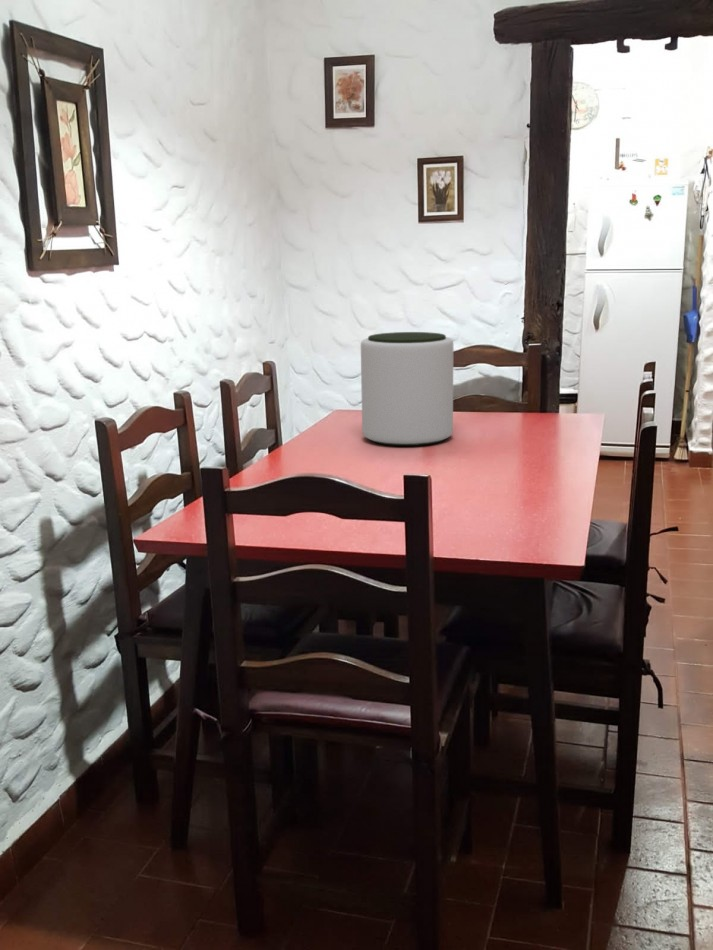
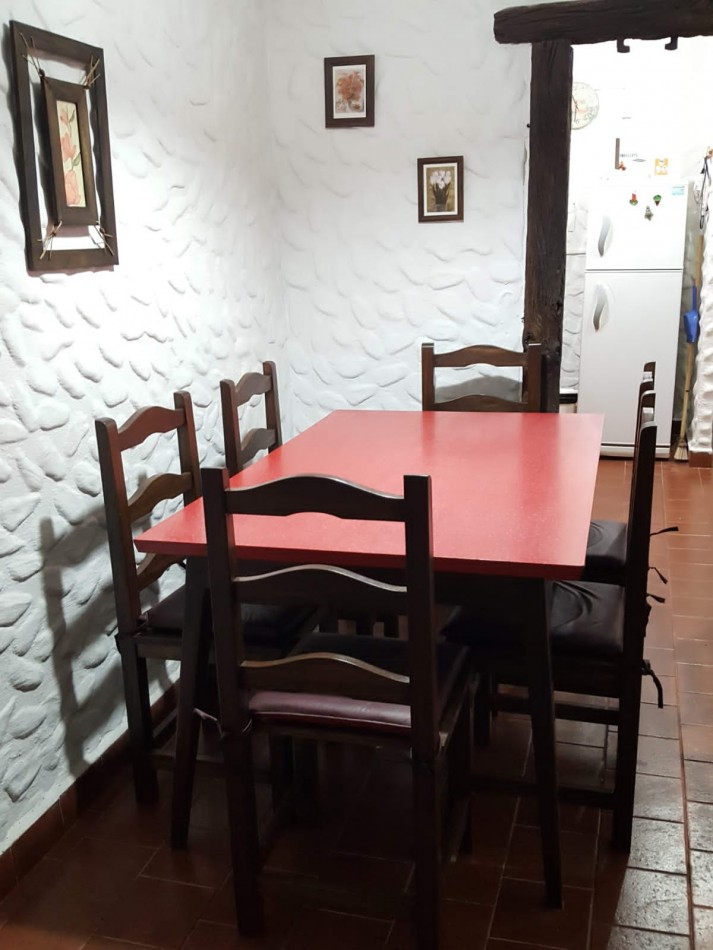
- plant pot [360,331,454,447]
